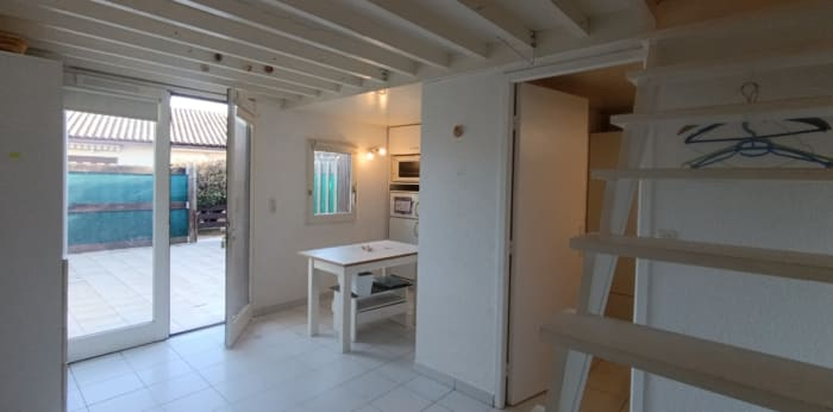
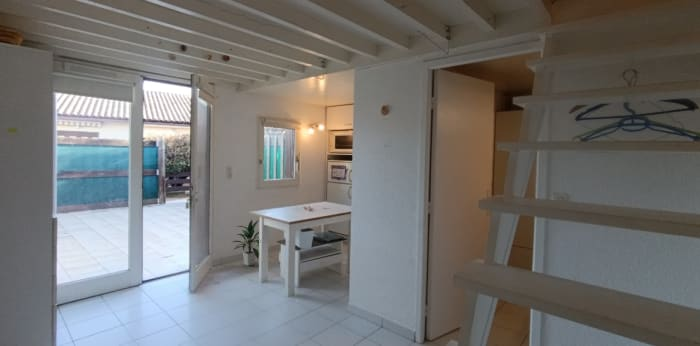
+ indoor plant [229,219,260,267]
